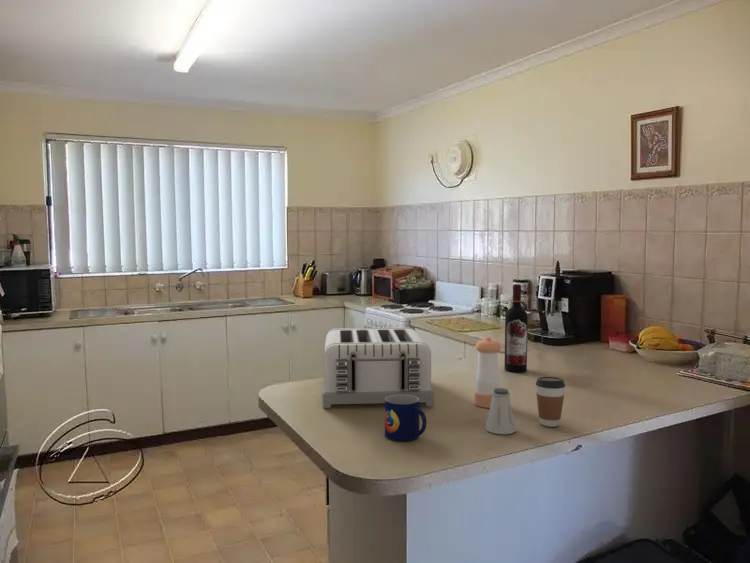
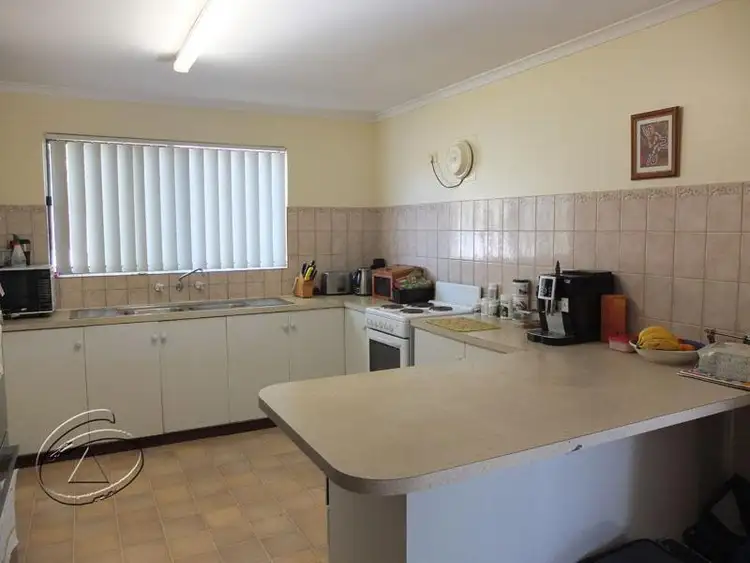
- mug [384,395,428,442]
- toaster [322,327,435,409]
- coffee cup [535,376,566,428]
- pepper shaker [473,336,502,409]
- saltshaker [485,387,517,435]
- wine bottle [503,283,529,373]
